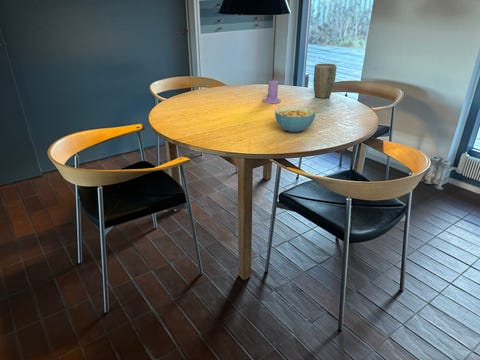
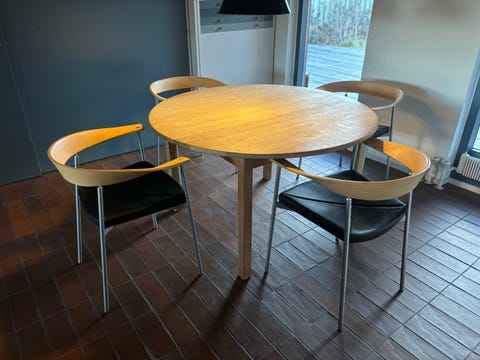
- cereal bowl [274,105,317,133]
- plant pot [312,62,337,99]
- candle [262,77,282,104]
